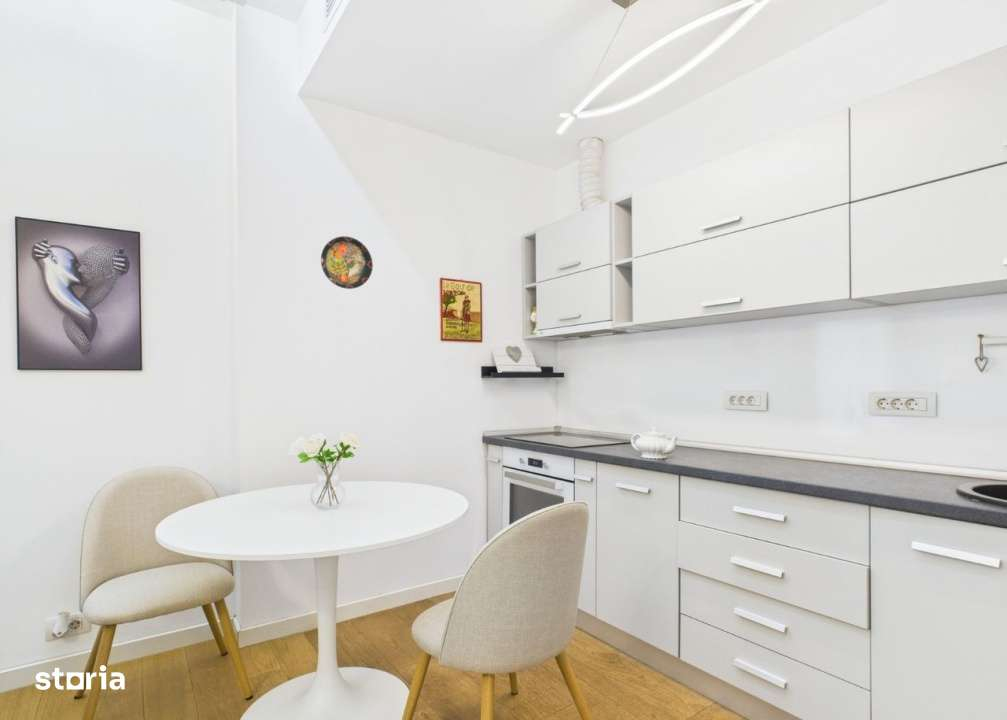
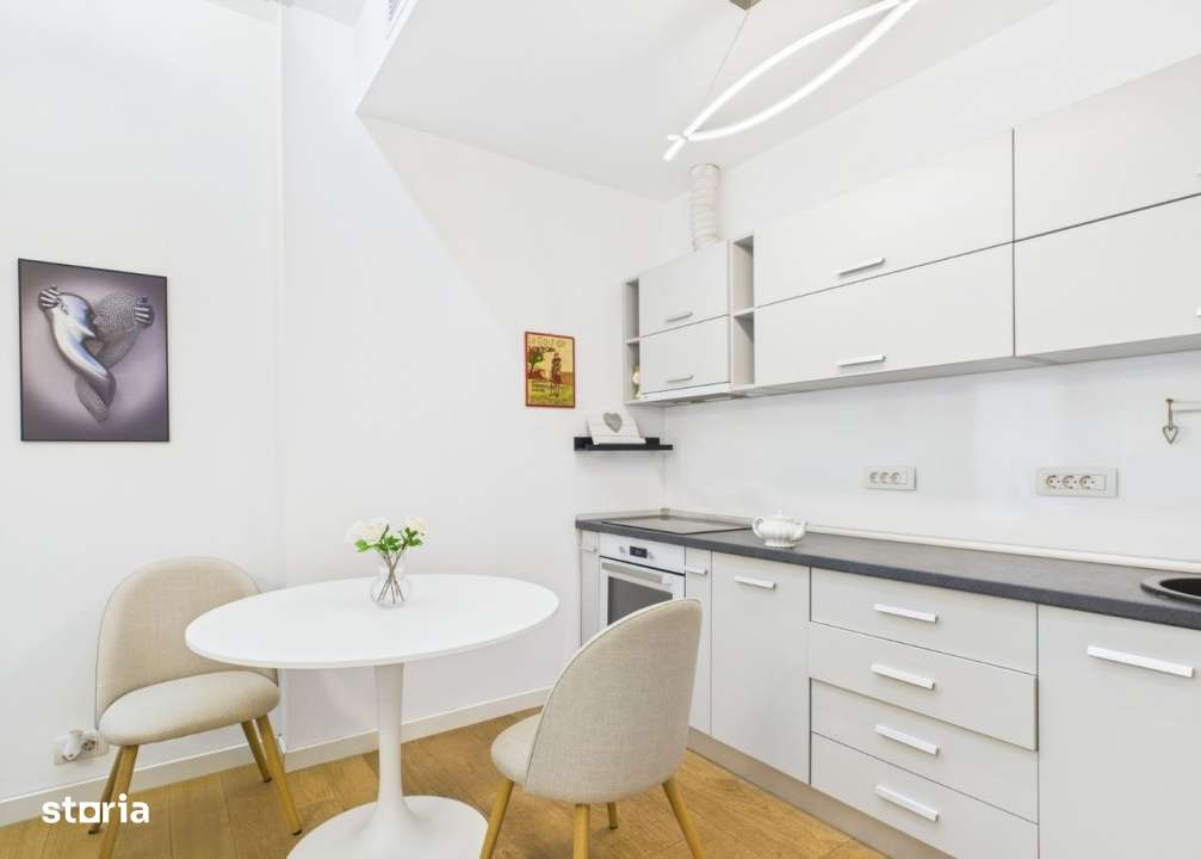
- decorative plate [320,235,374,290]
